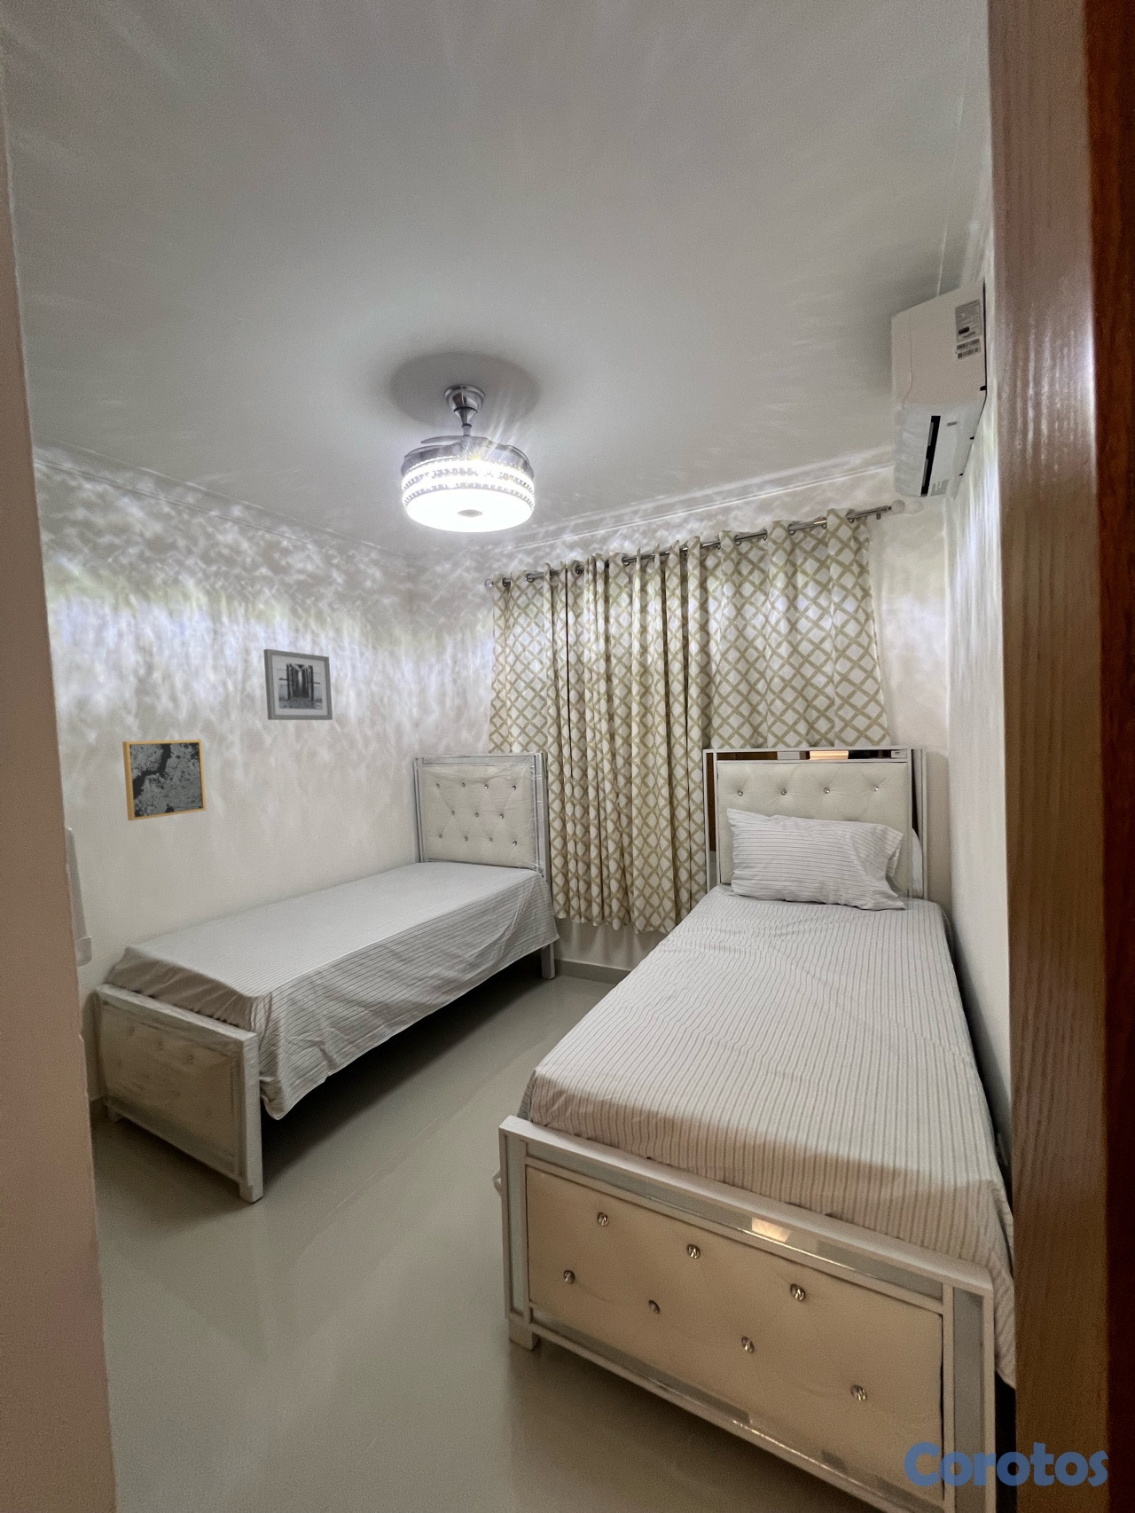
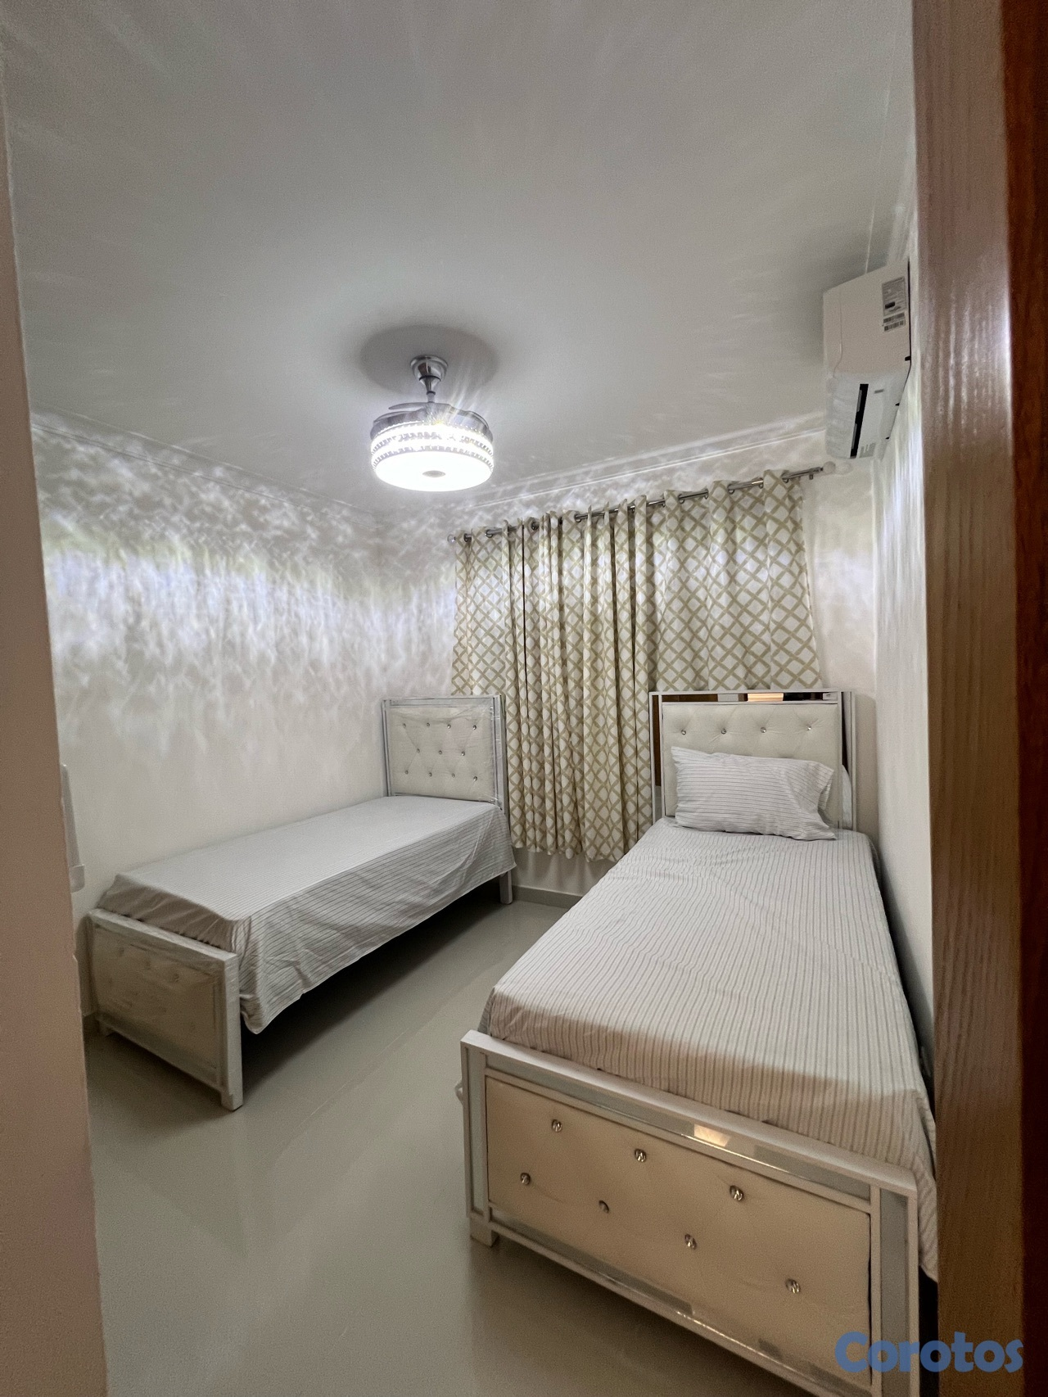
- wall art [122,739,206,821]
- wall art [262,649,334,721]
